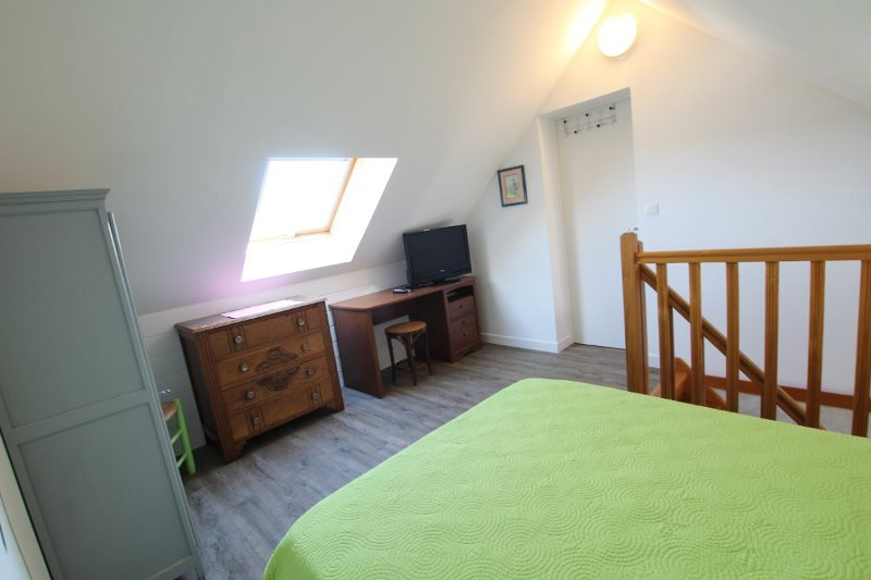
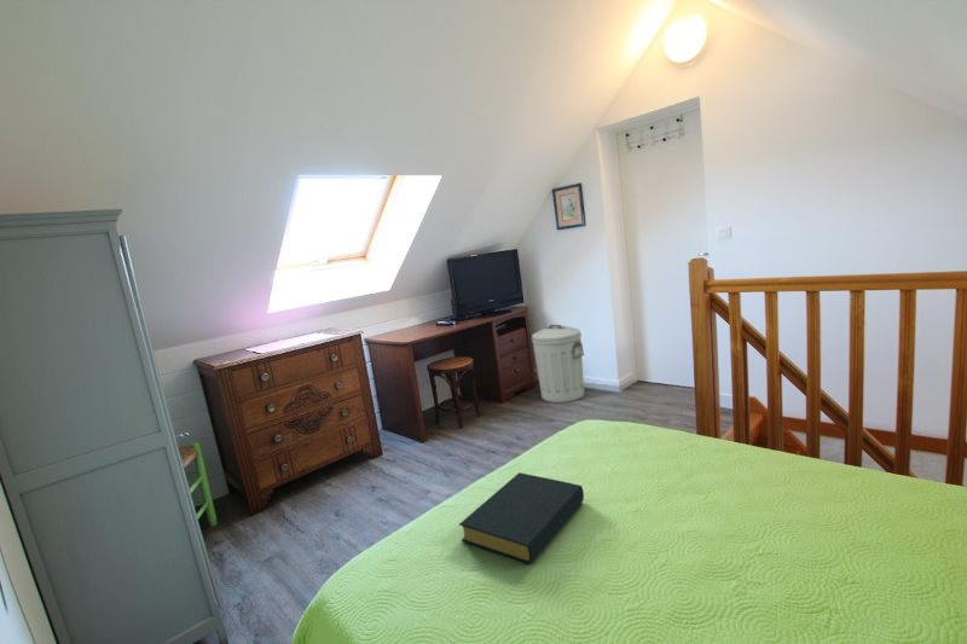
+ trash can [531,324,585,404]
+ hardback book [458,471,585,564]
